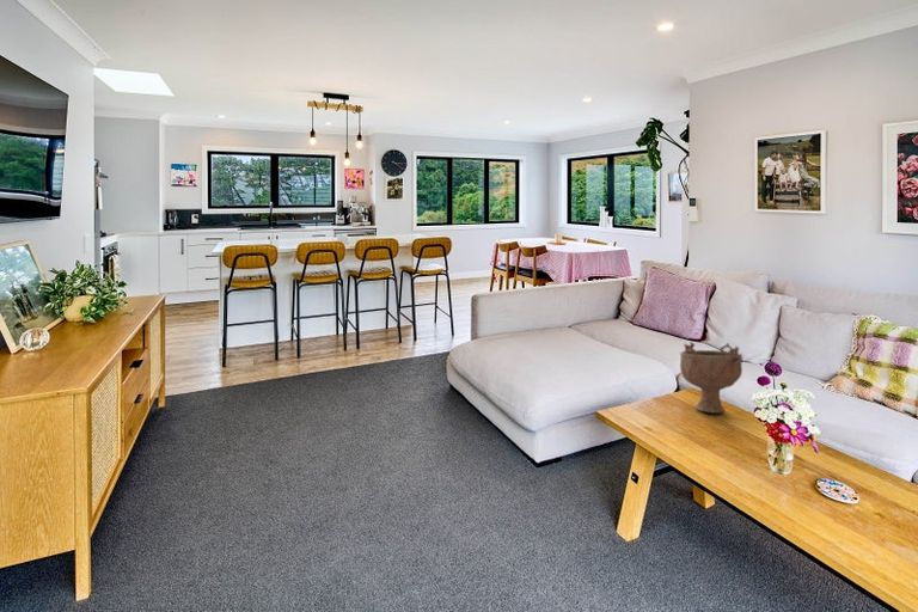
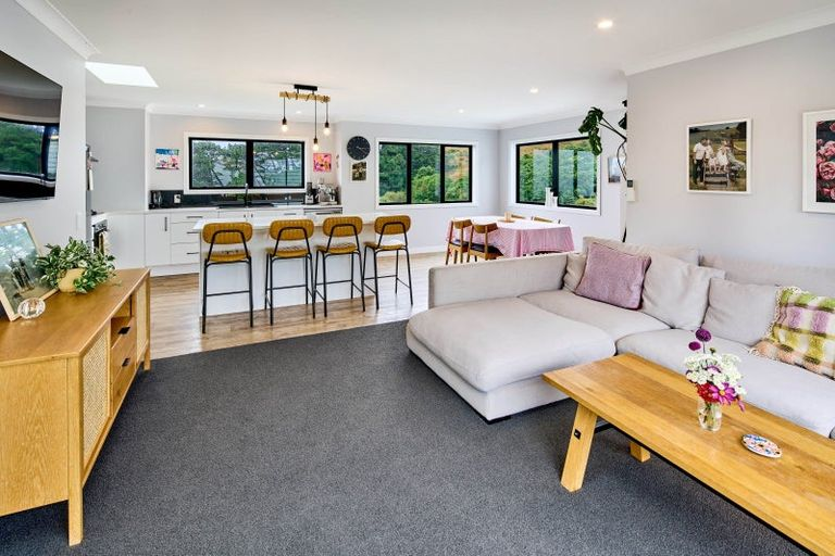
- decorative bowl [679,341,743,414]
